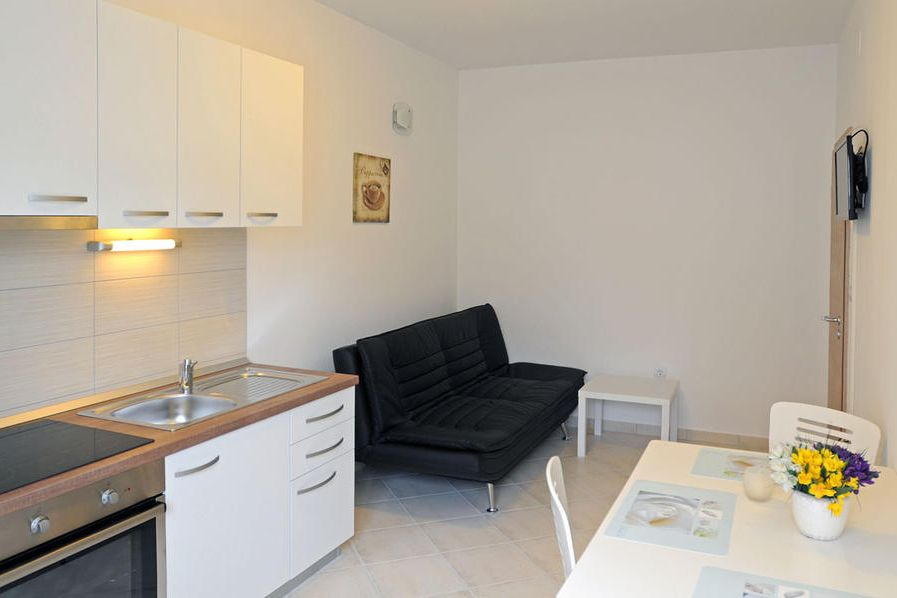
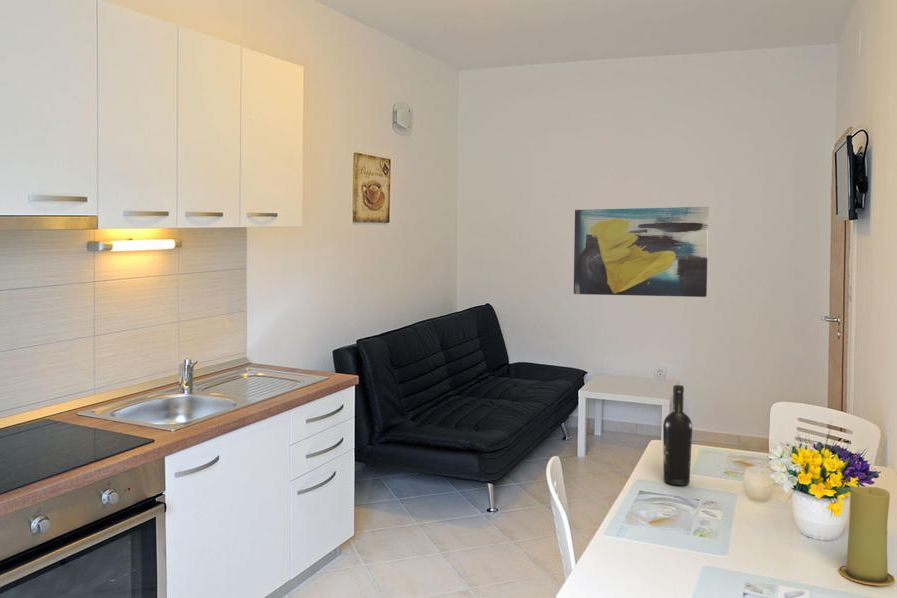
+ candle [837,486,896,587]
+ wall art [573,206,710,298]
+ wine bottle [662,384,693,487]
